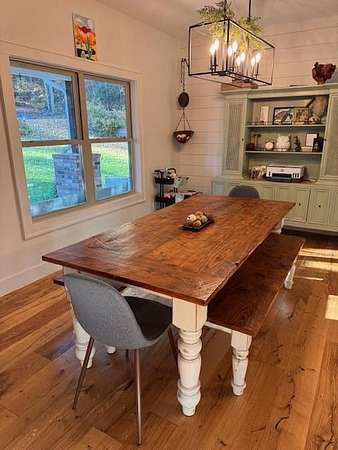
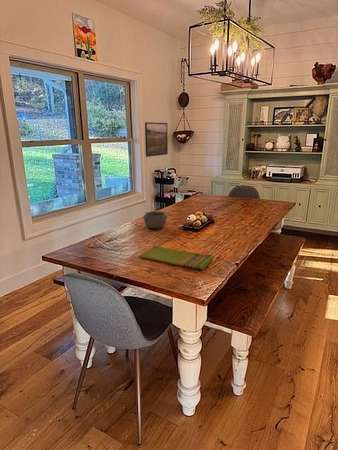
+ bowl [142,210,168,230]
+ dish towel [139,244,214,270]
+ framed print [144,121,169,158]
